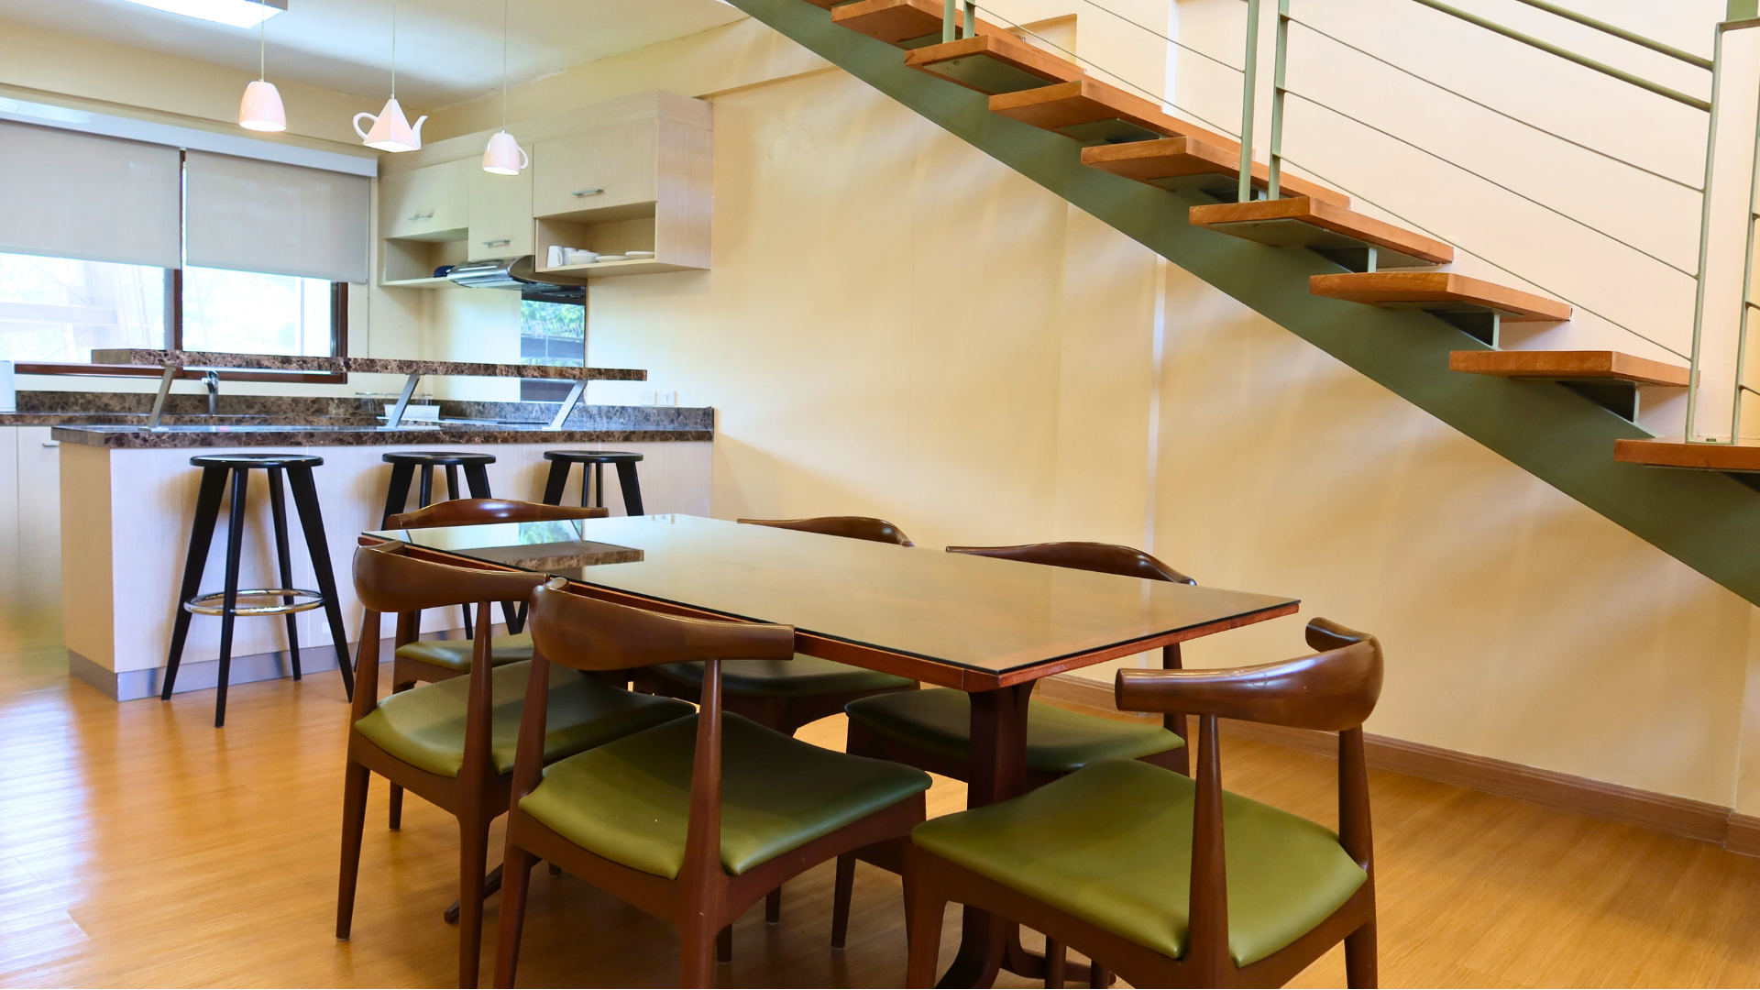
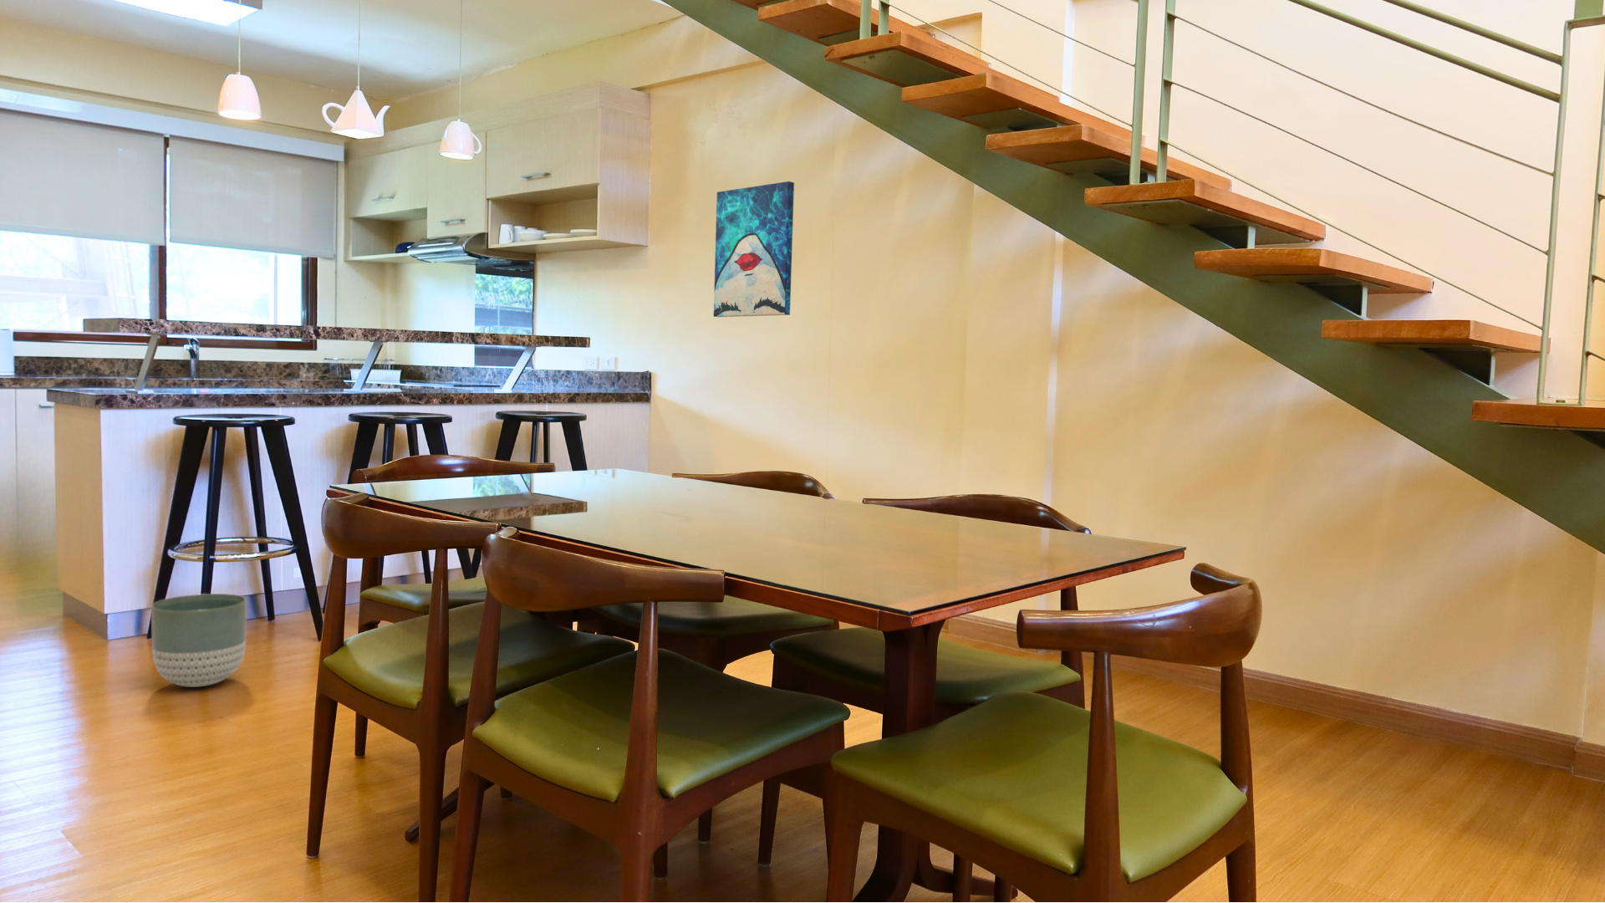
+ planter [151,593,247,688]
+ wall art [713,181,795,318]
